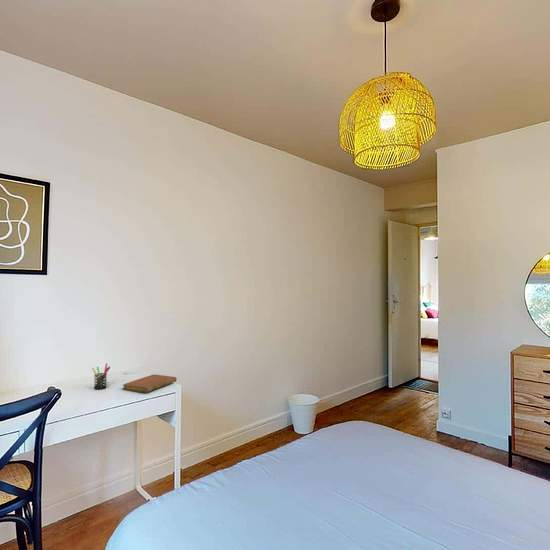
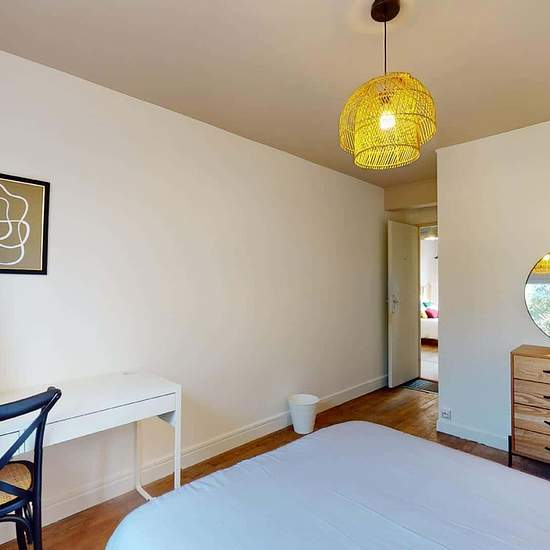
- pen holder [91,362,111,390]
- notebook [121,373,178,394]
